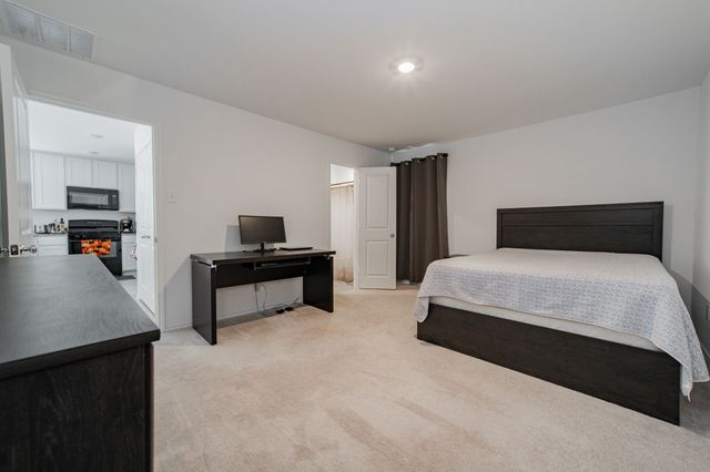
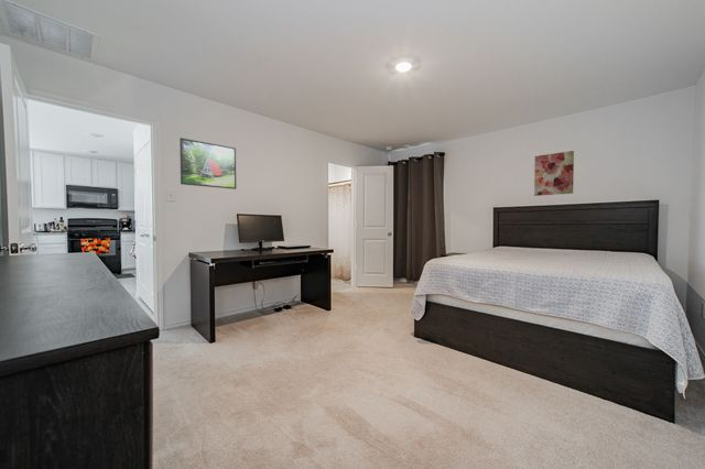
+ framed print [178,137,237,190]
+ wall art [533,150,575,197]
